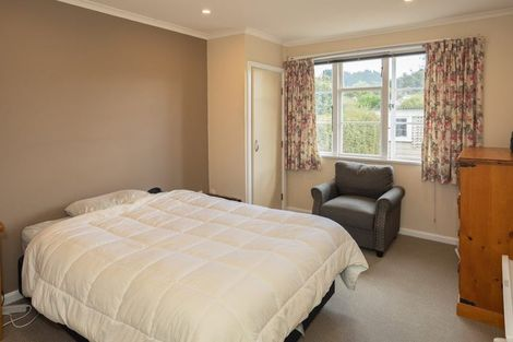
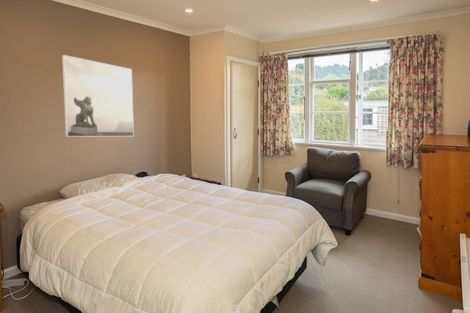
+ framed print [61,54,135,138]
